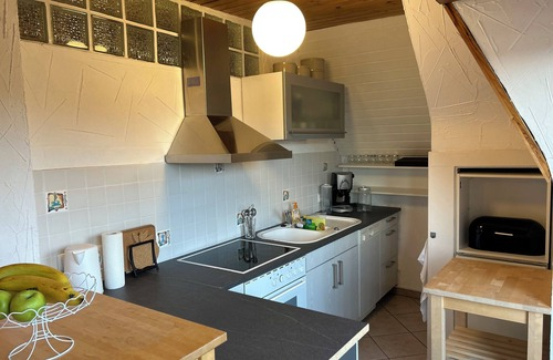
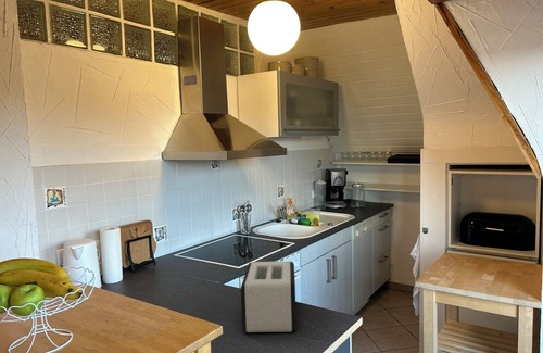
+ toaster [240,261,298,333]
